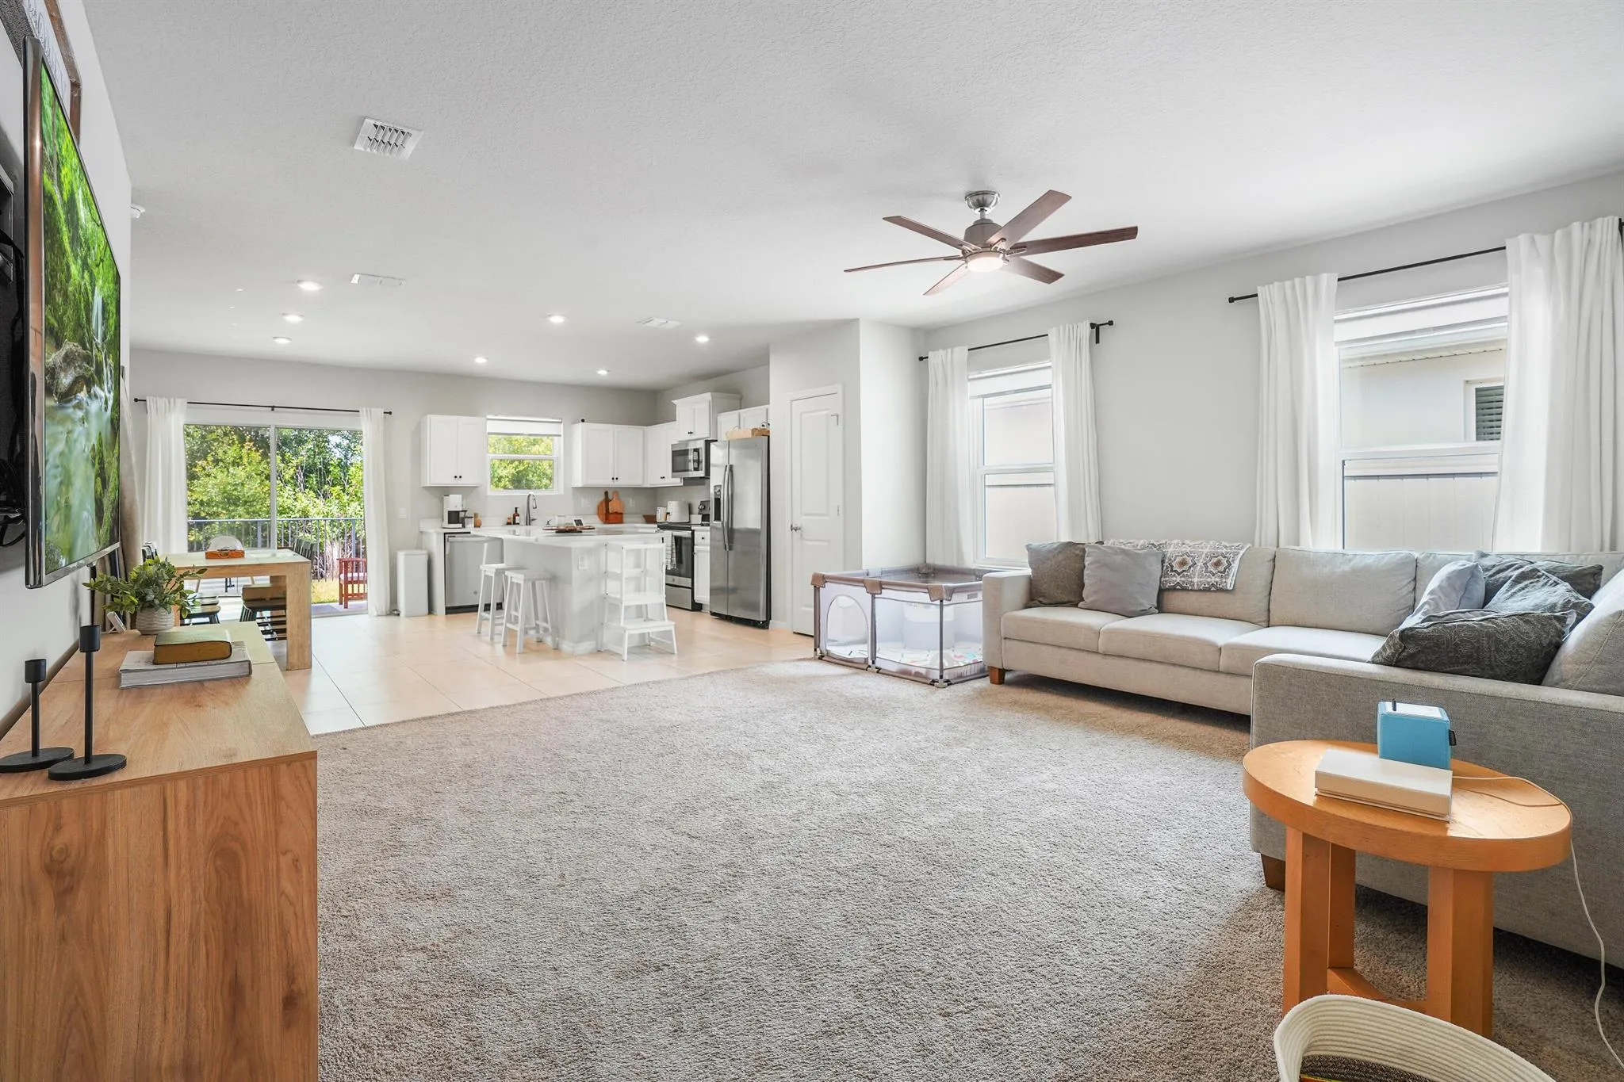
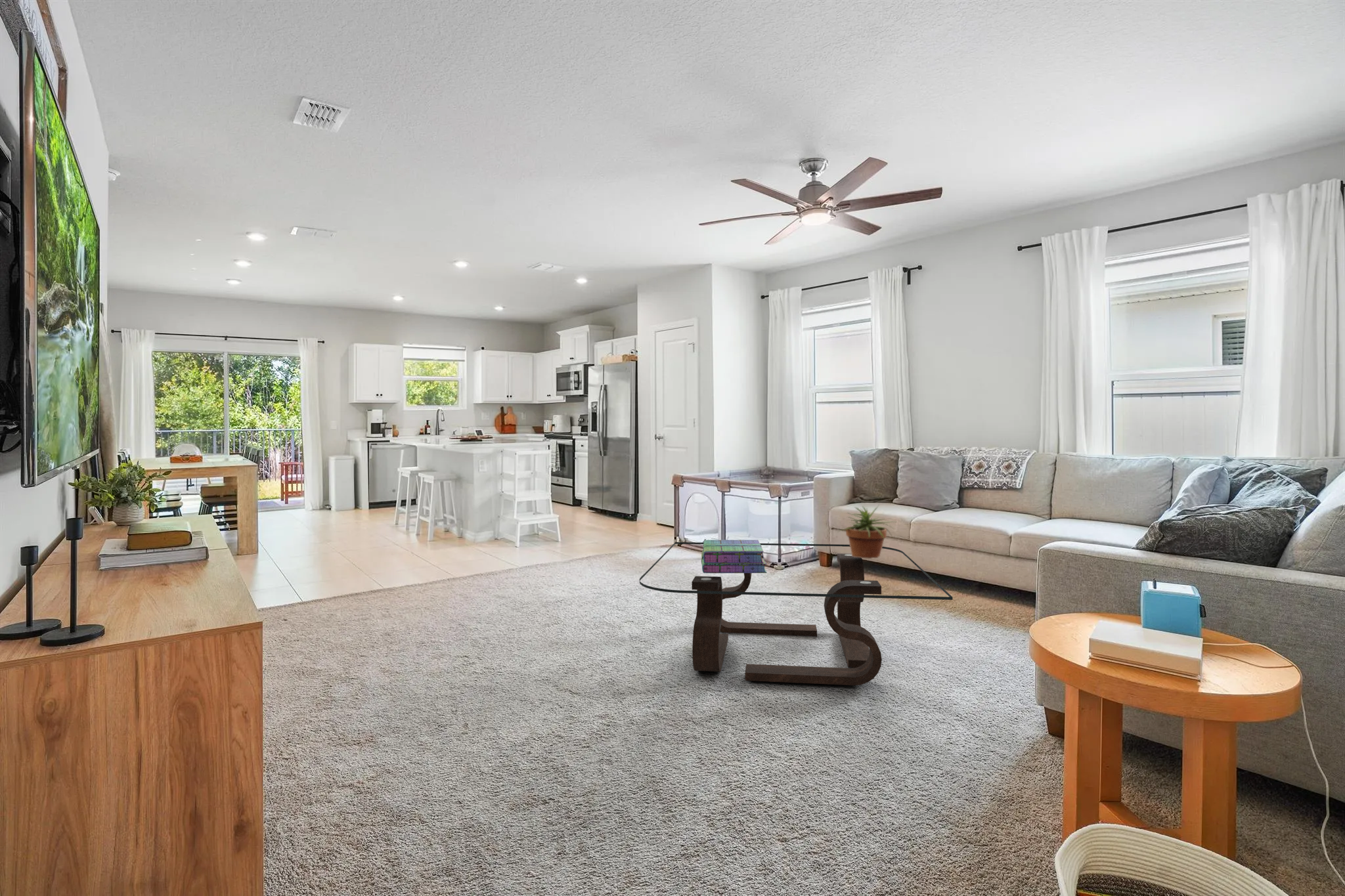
+ stack of books [701,539,768,574]
+ coffee table [639,542,954,686]
+ potted plant [836,503,896,559]
